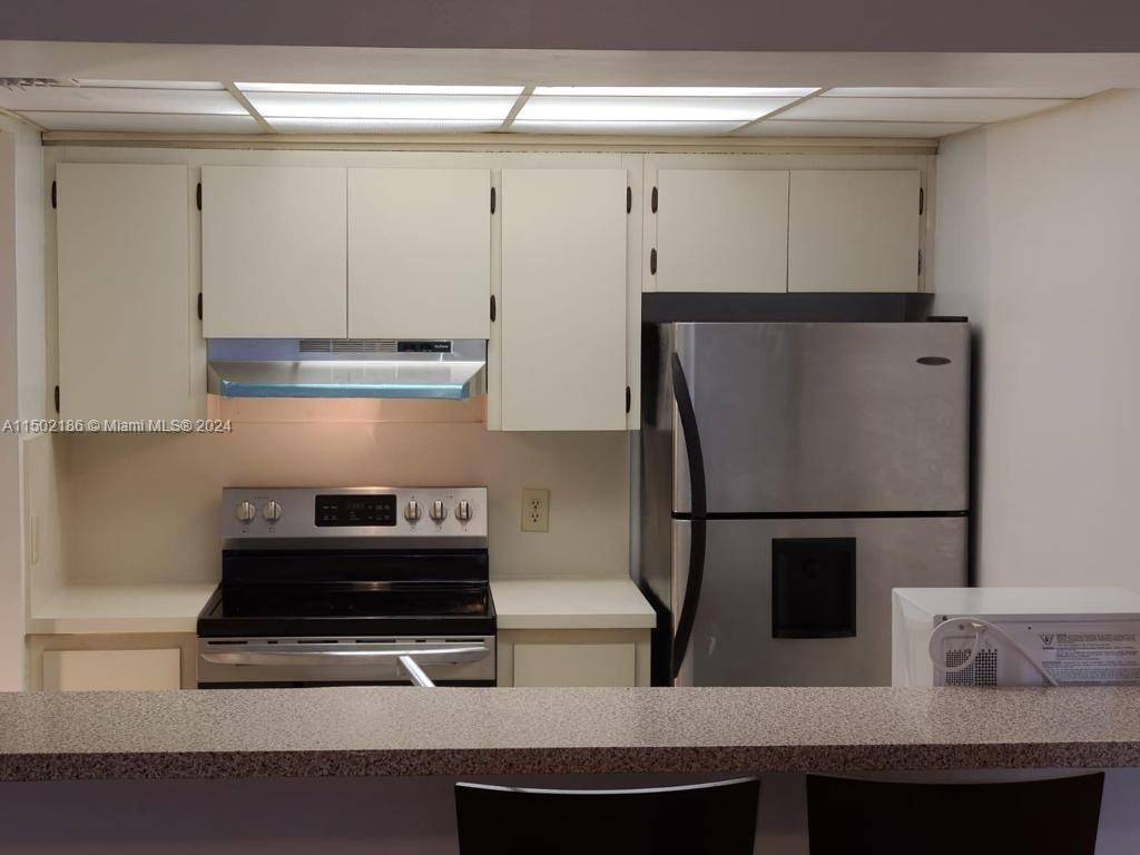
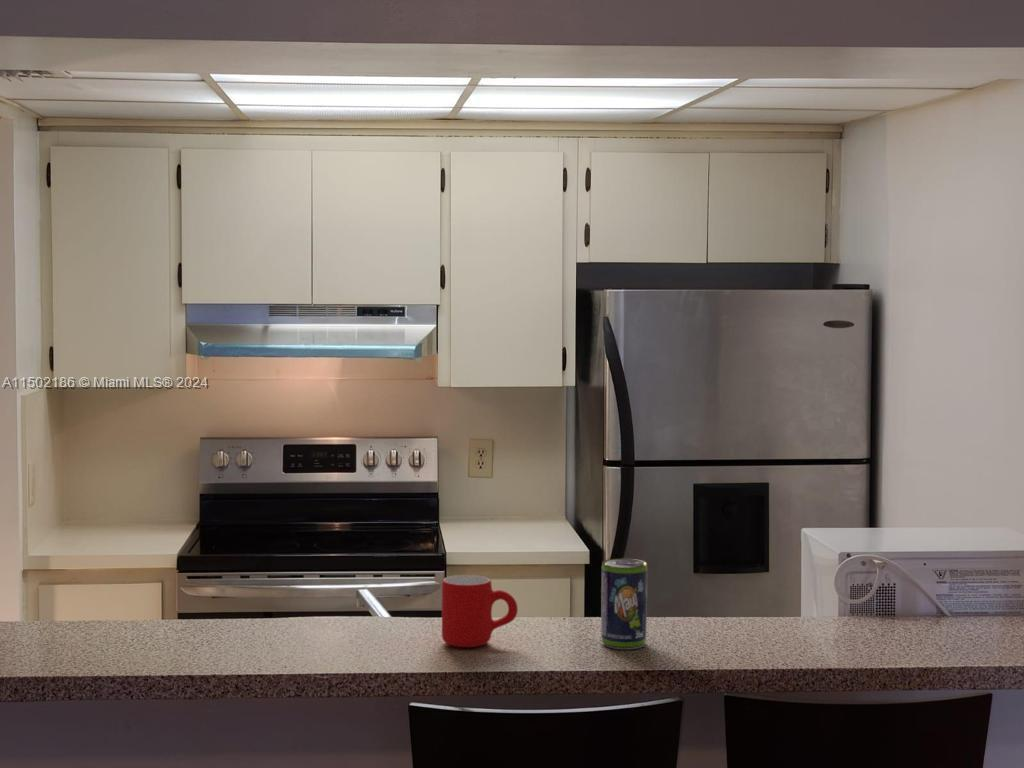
+ mug [441,574,519,648]
+ beverage can [600,558,648,650]
